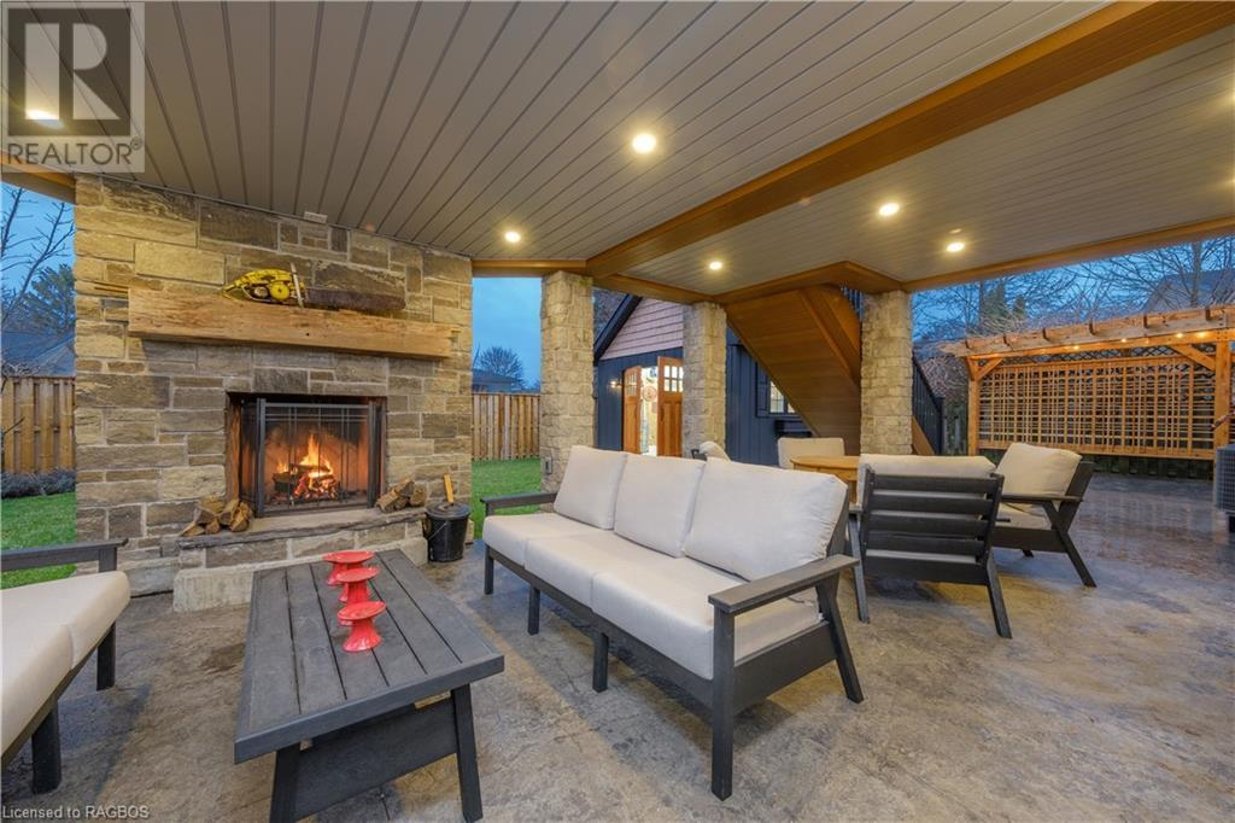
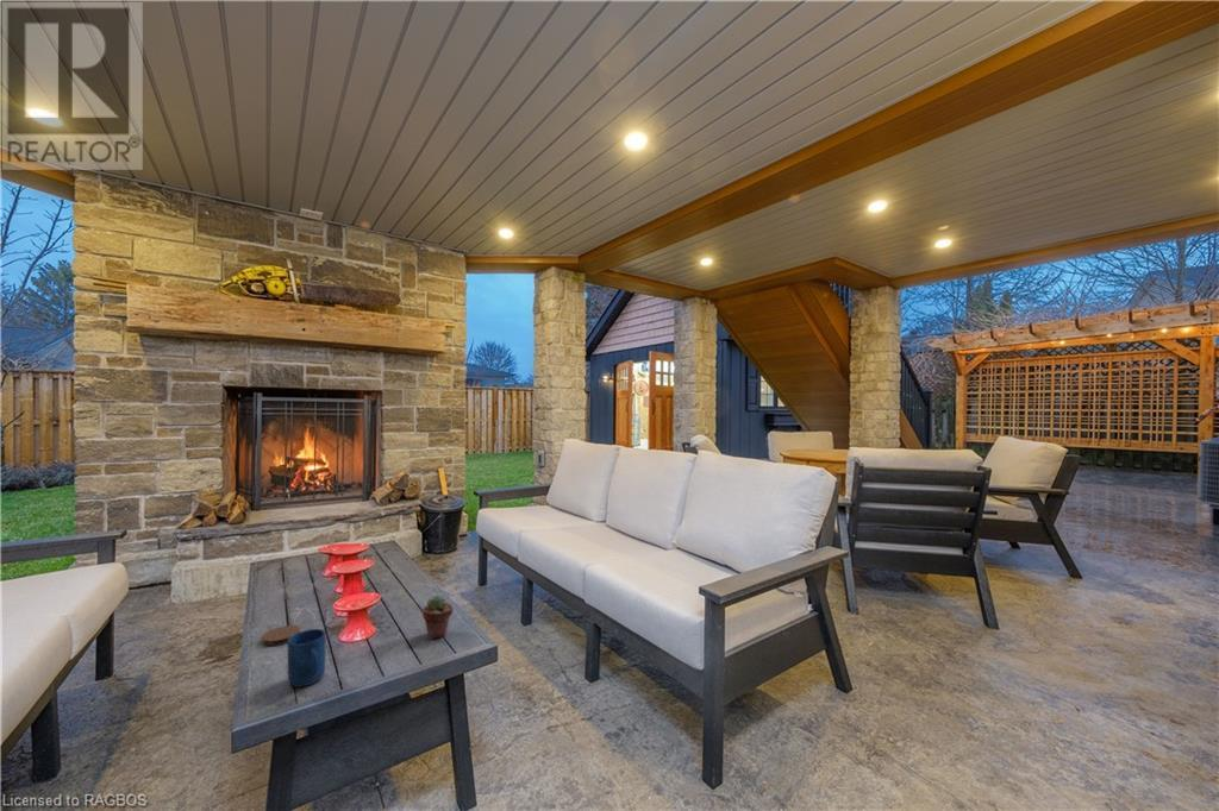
+ potted succulent [421,595,455,640]
+ mug [287,628,326,689]
+ coaster [261,624,301,647]
